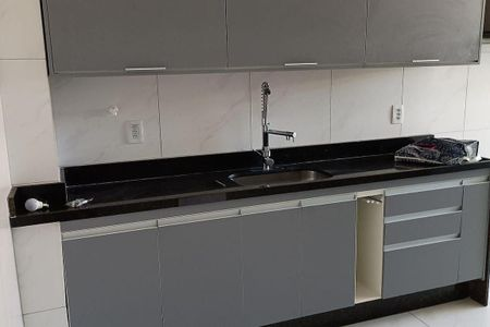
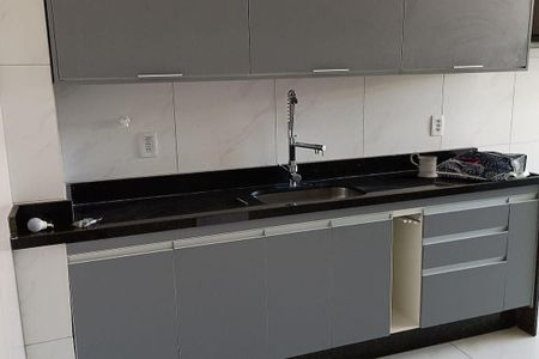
+ mug [410,151,438,178]
